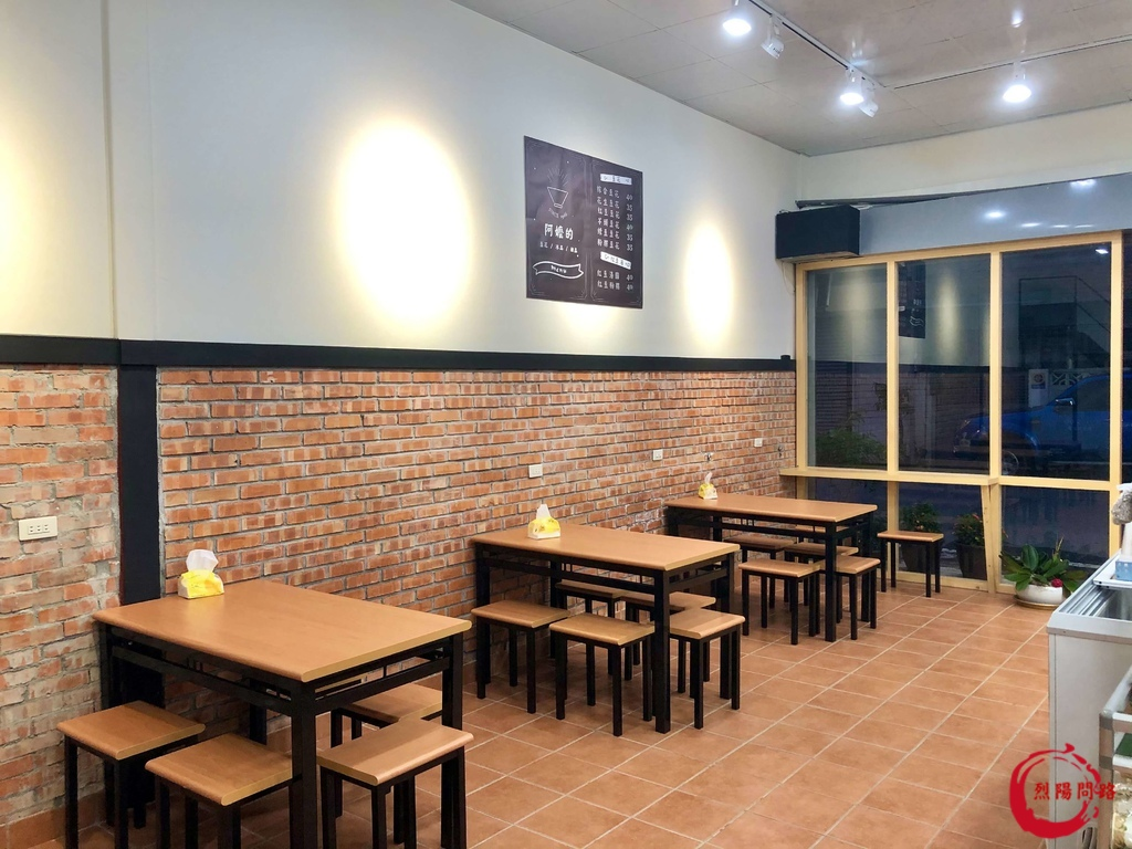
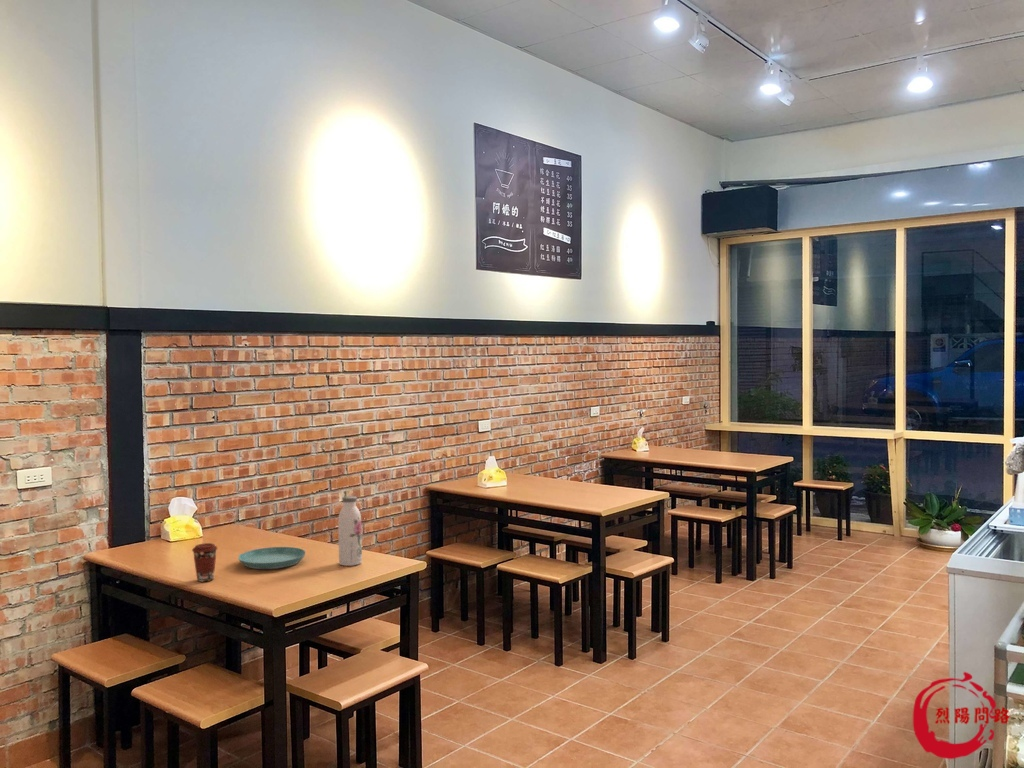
+ coffee cup [191,542,219,583]
+ saucer [237,546,307,570]
+ water bottle [337,495,363,567]
